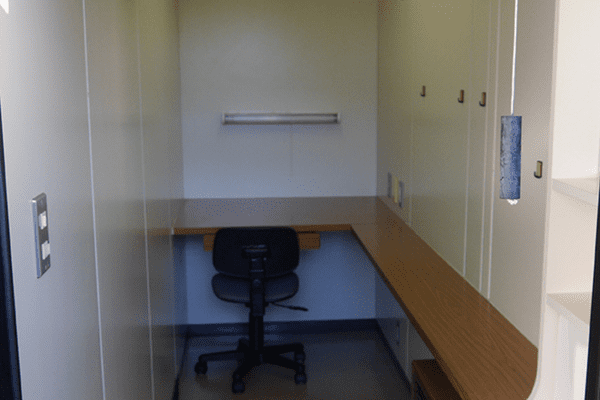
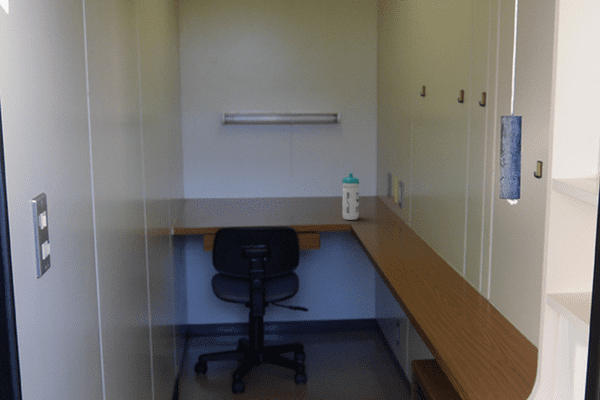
+ water bottle [341,172,360,221]
